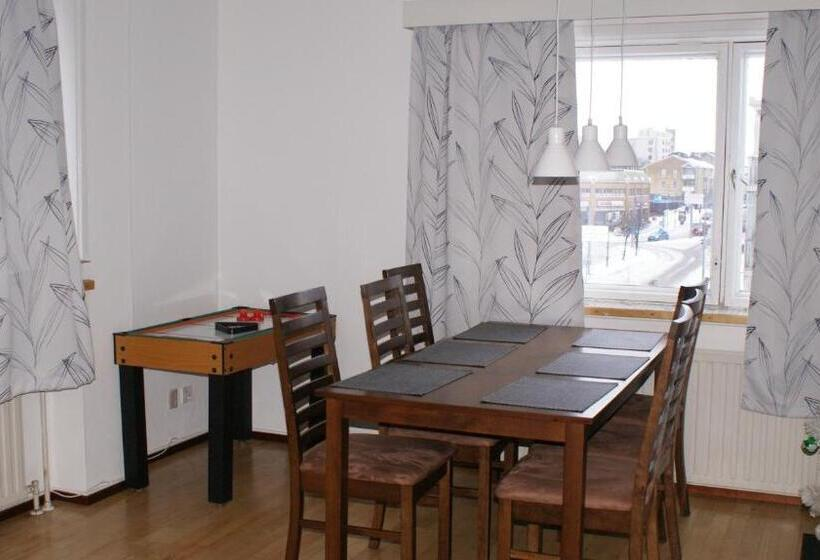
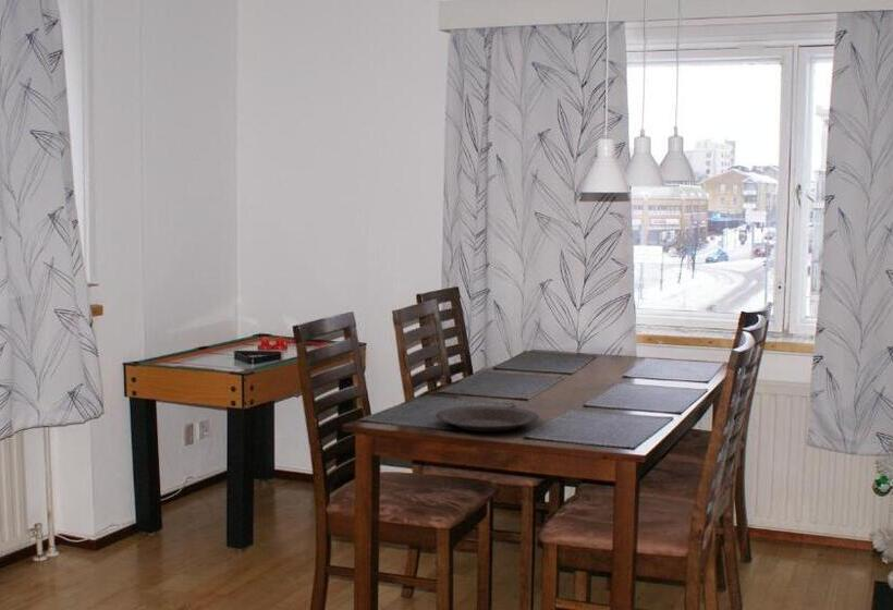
+ plate [435,404,540,432]
